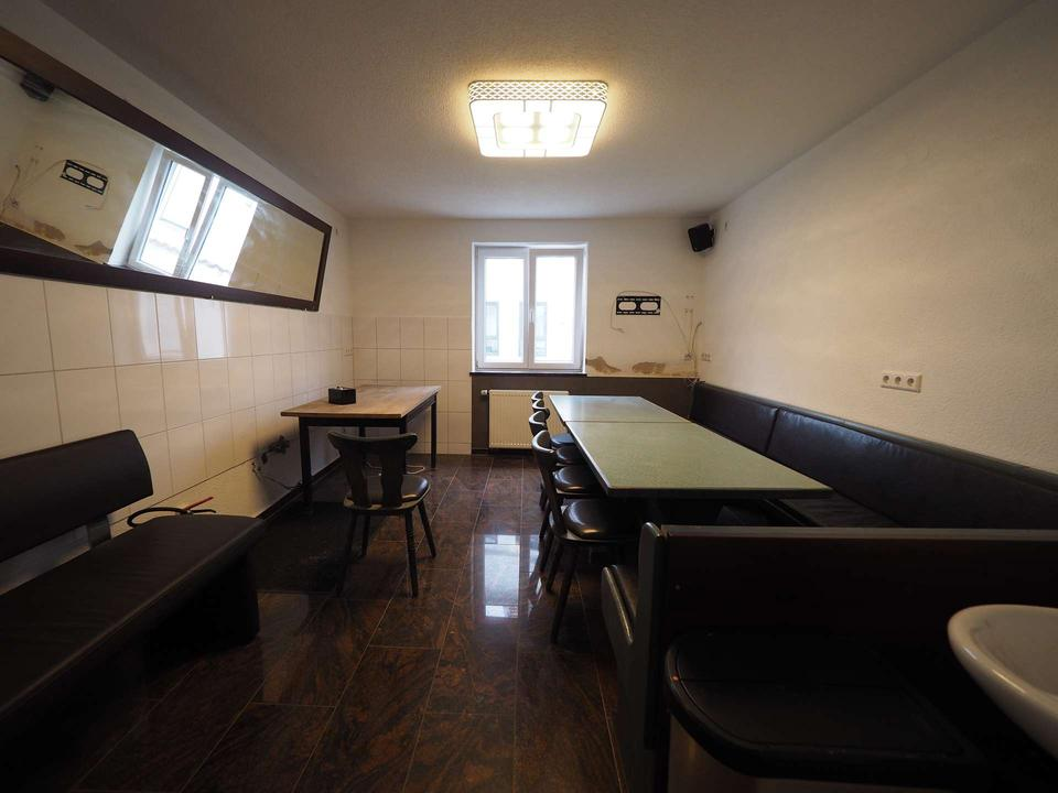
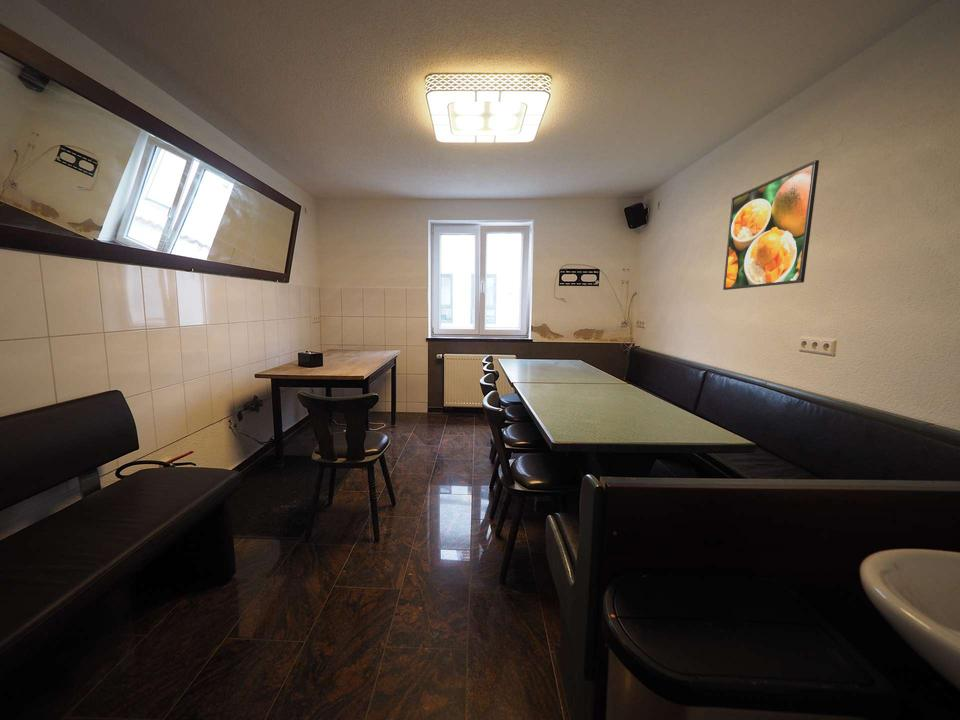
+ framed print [722,159,820,291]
